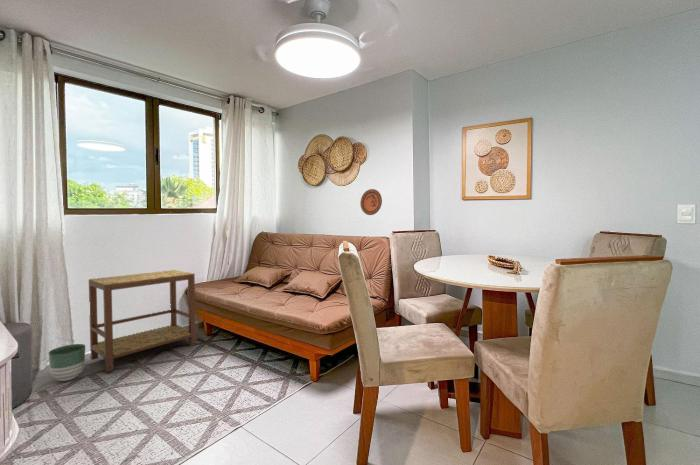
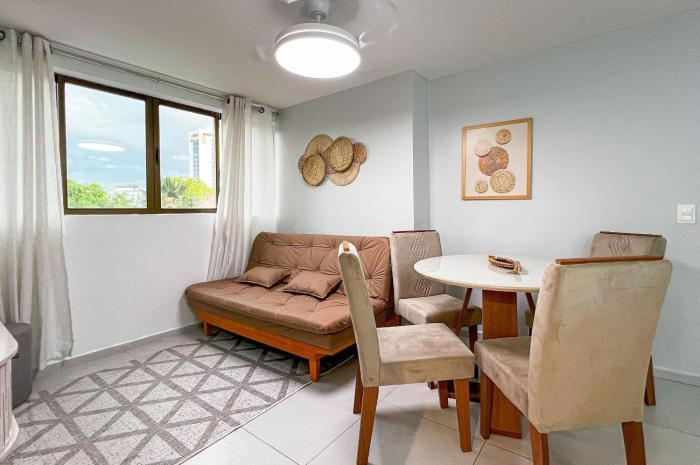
- planter [47,343,86,382]
- decorative plate [359,188,383,216]
- side table [88,269,197,373]
